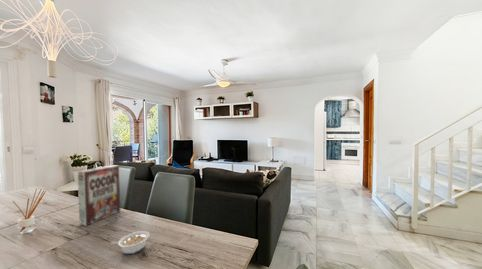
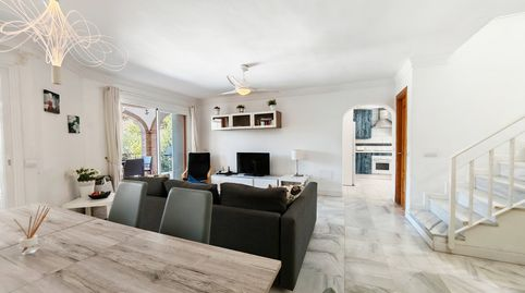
- cereal box [77,164,121,227]
- legume [110,230,150,255]
